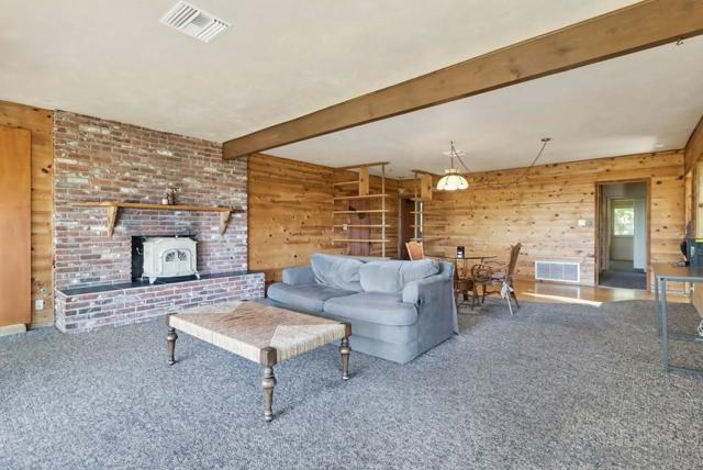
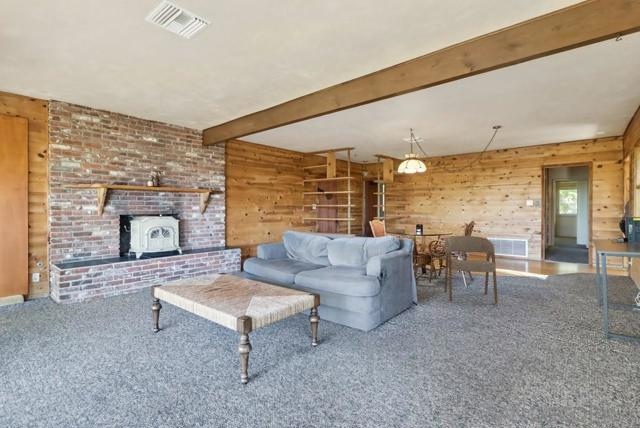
+ armchair [444,235,499,305]
